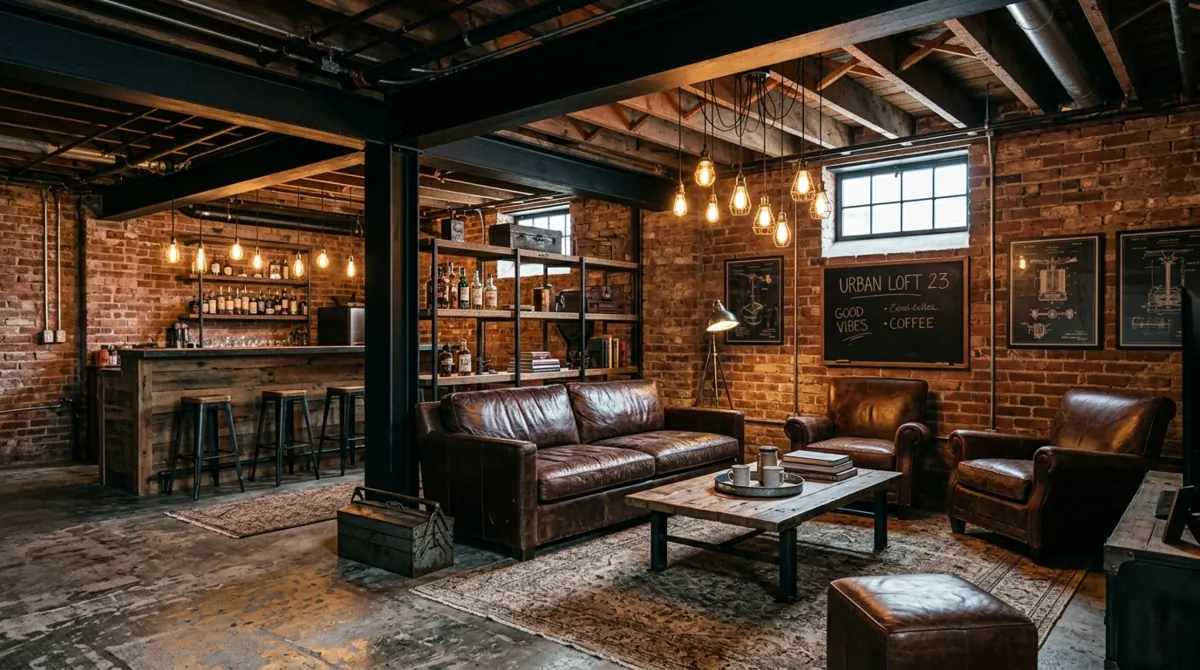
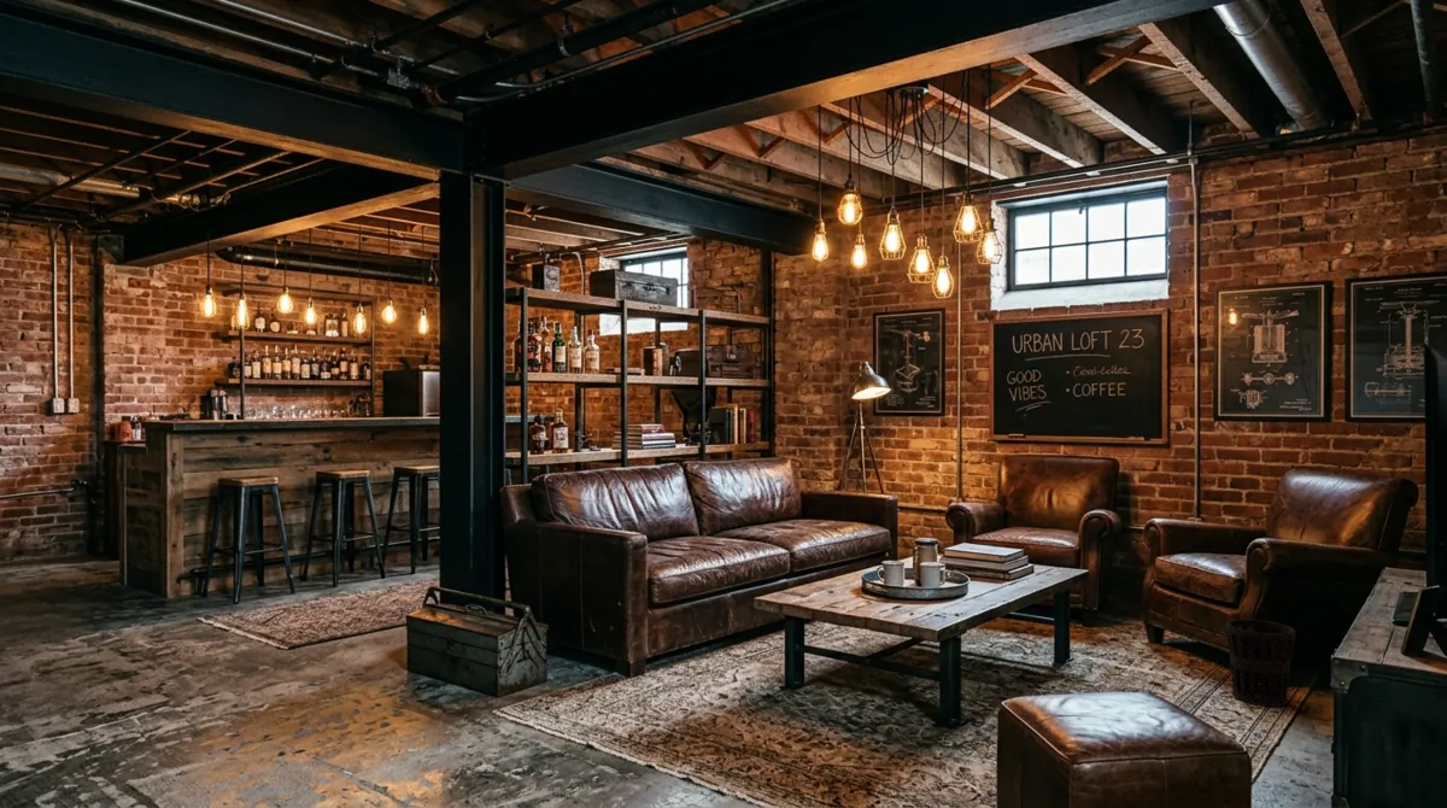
+ wastebasket [1224,619,1296,708]
